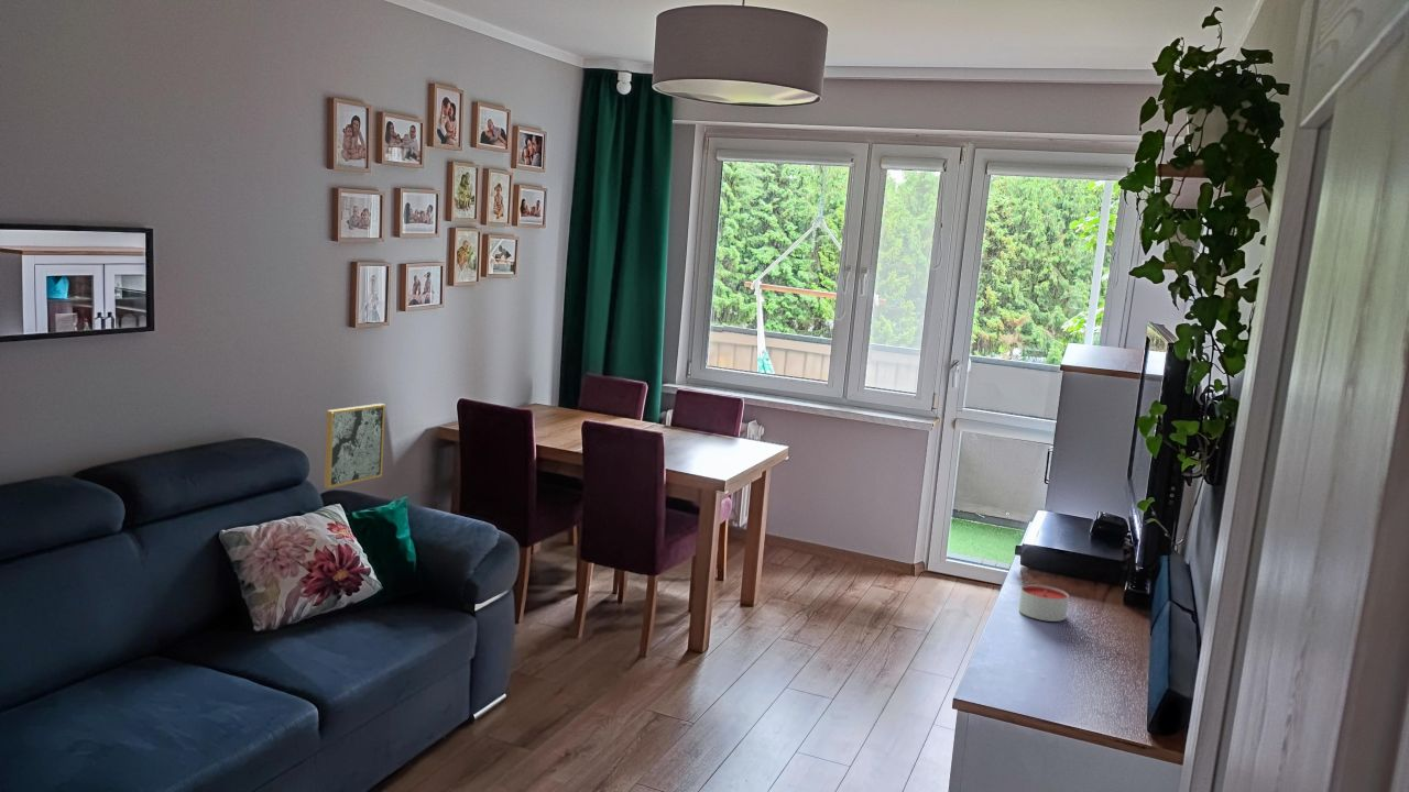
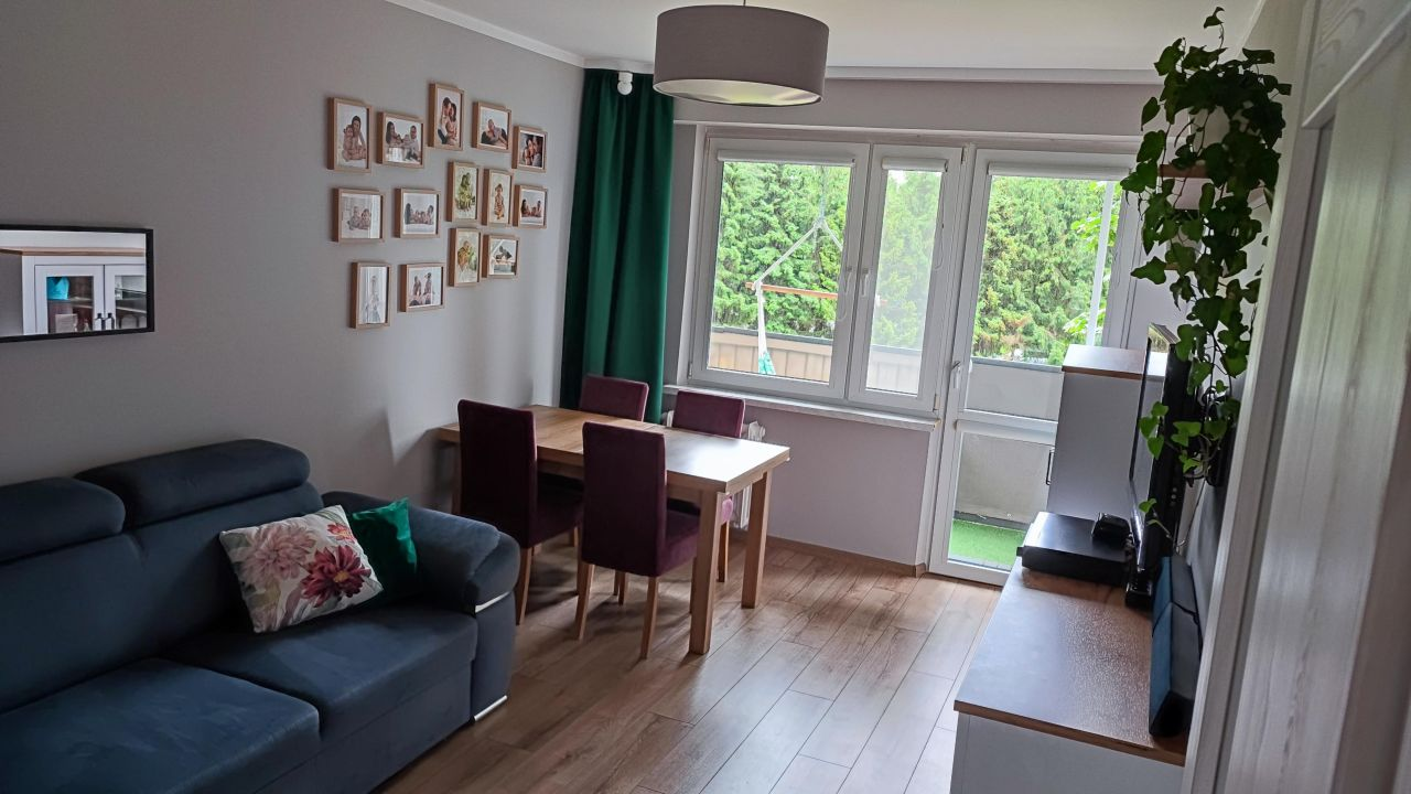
- candle [1017,583,1070,623]
- wall art [324,403,386,490]
